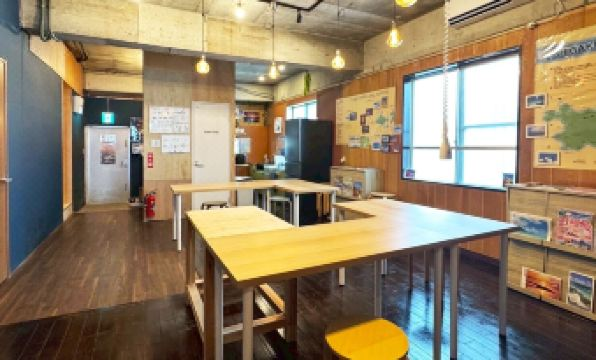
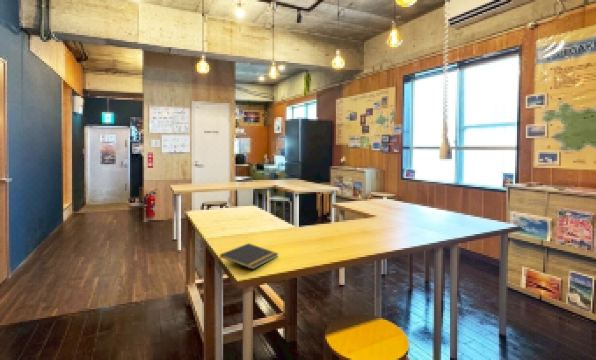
+ notepad [218,242,280,270]
